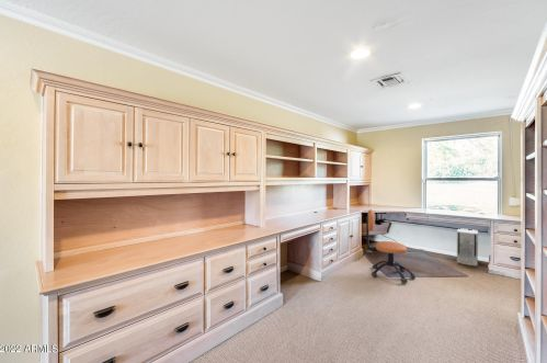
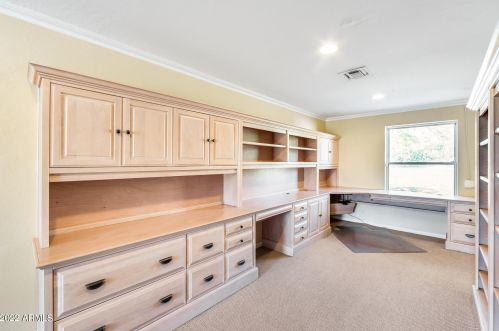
- office chair [365,208,417,284]
- air purifier [456,227,479,266]
